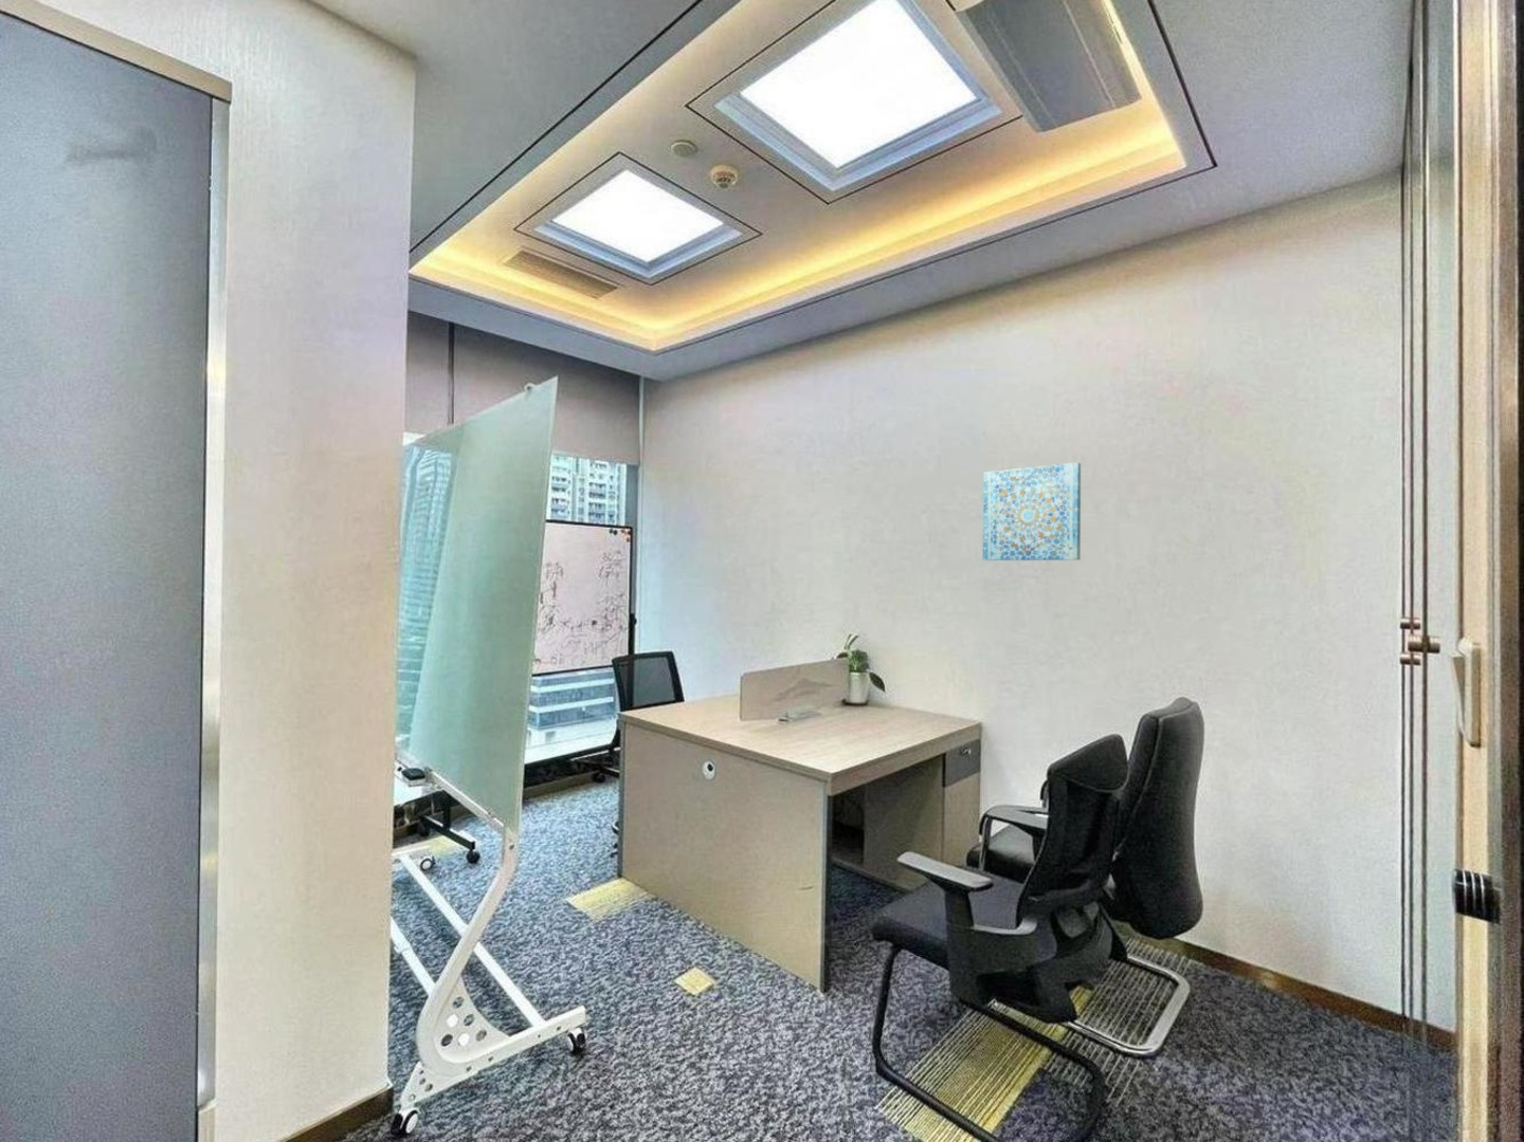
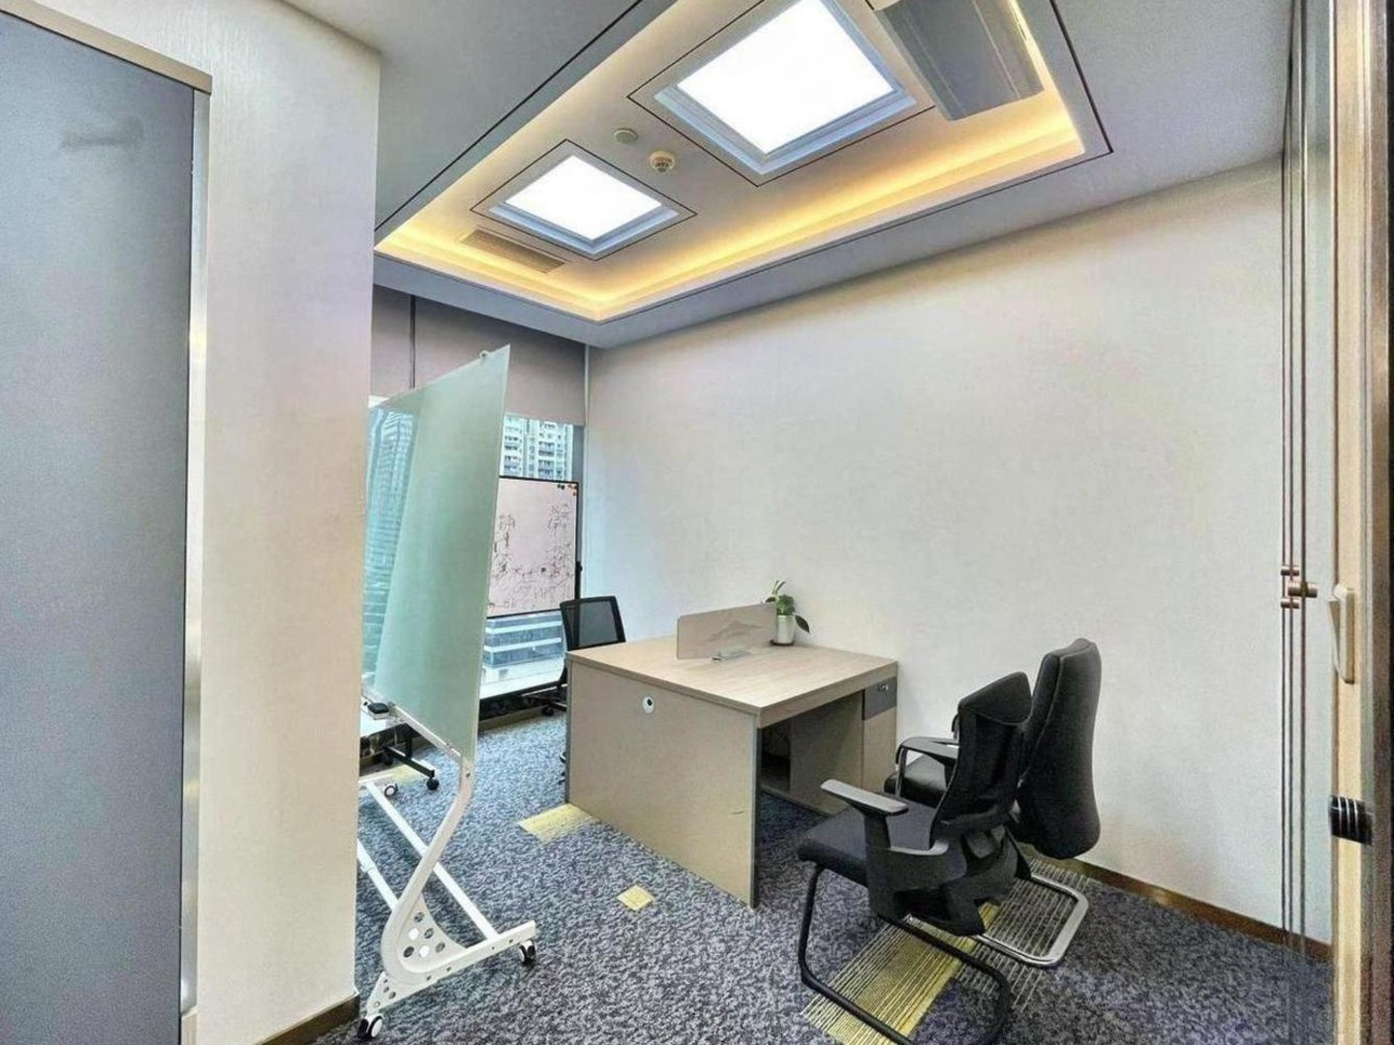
- wall art [982,461,1081,561]
